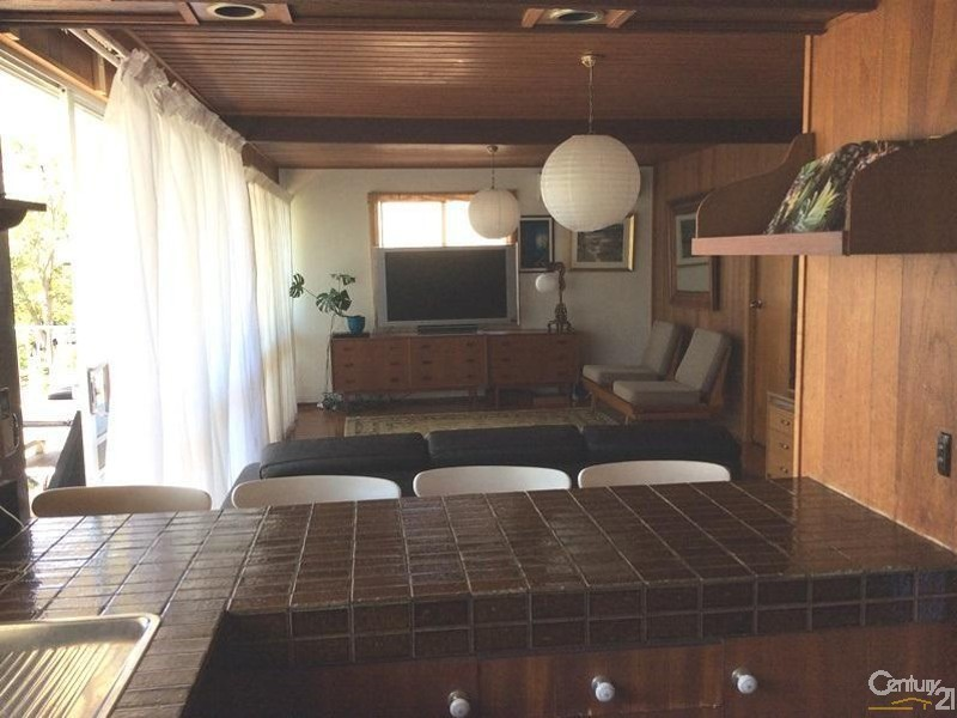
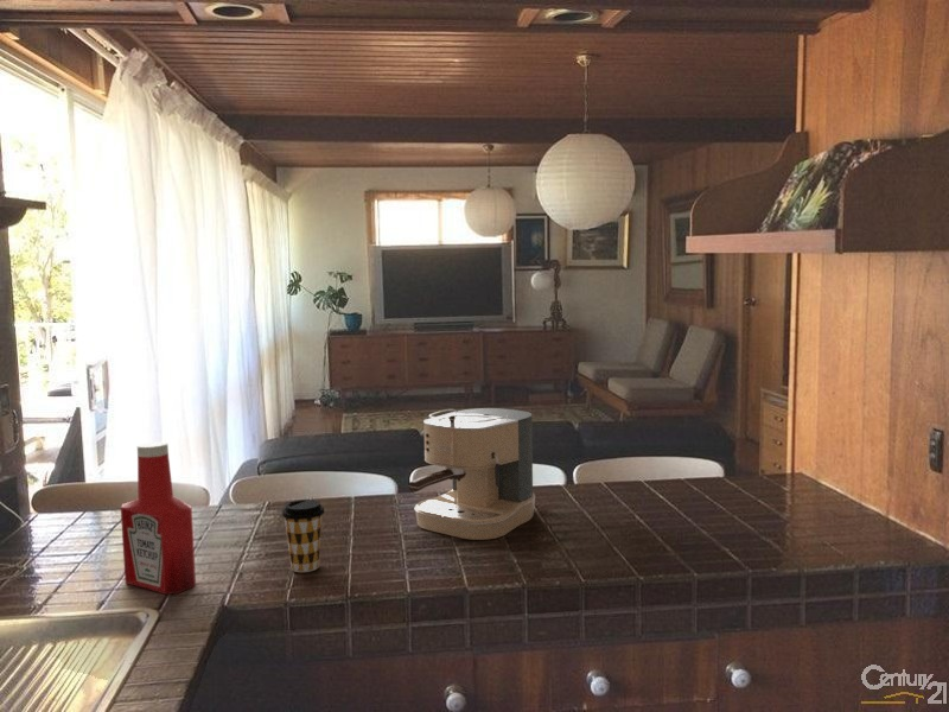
+ coffee maker [407,407,536,541]
+ soap bottle [120,441,197,596]
+ coffee cup [281,498,326,573]
